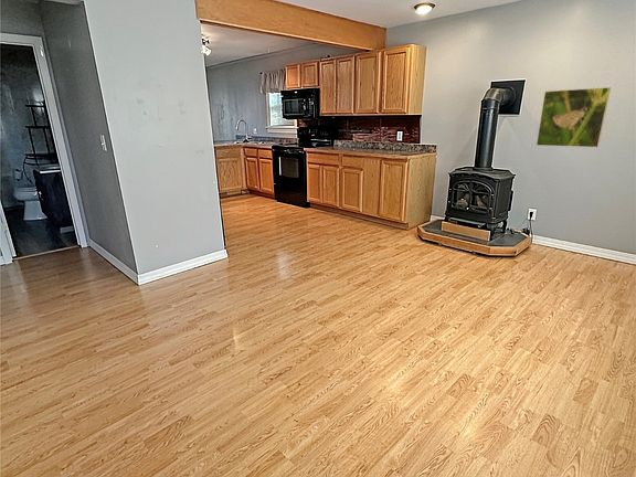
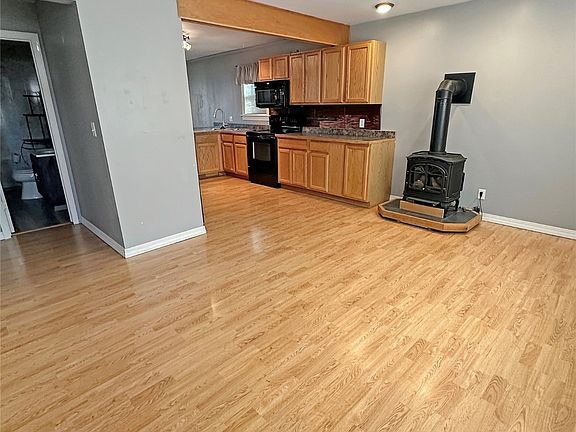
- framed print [536,86,612,148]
